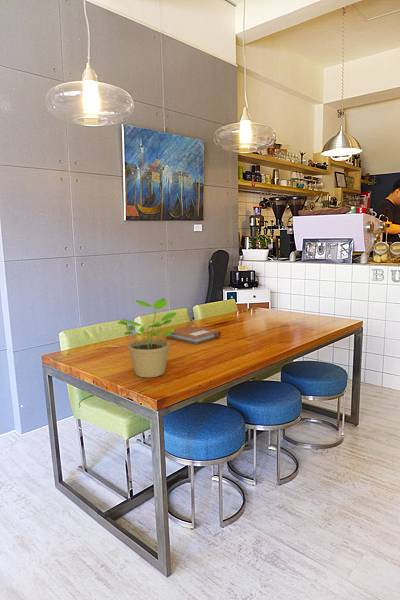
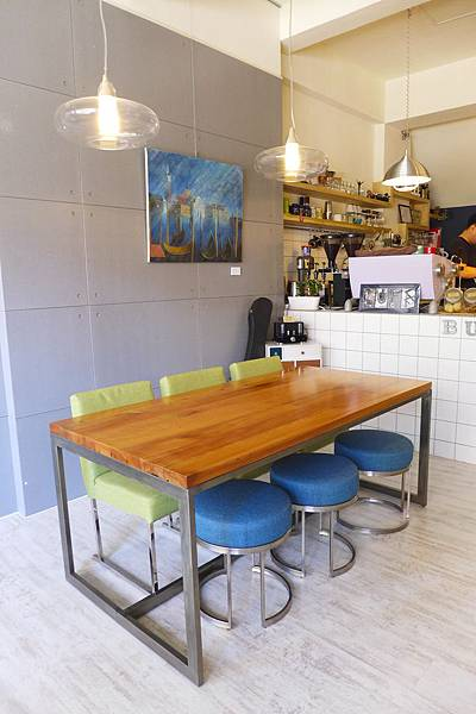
- potted plant [116,298,177,378]
- notebook [166,324,222,345]
